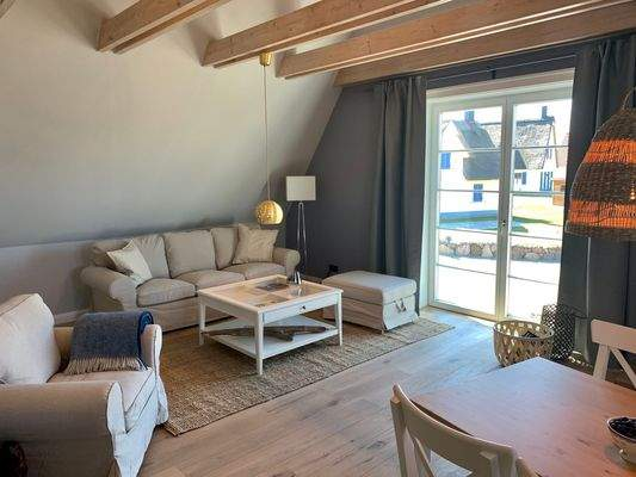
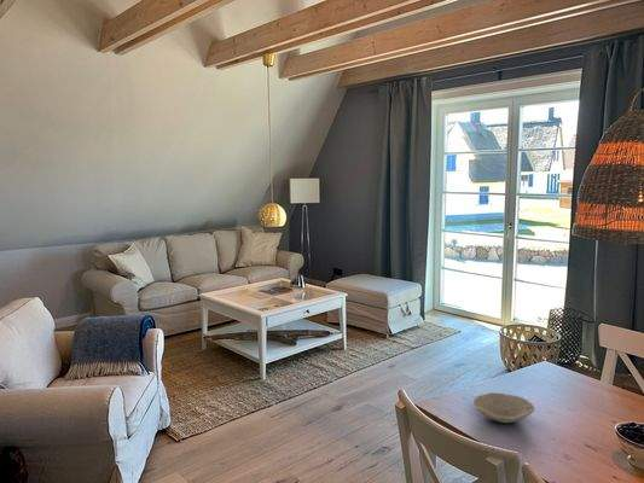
+ bowl [472,391,535,424]
